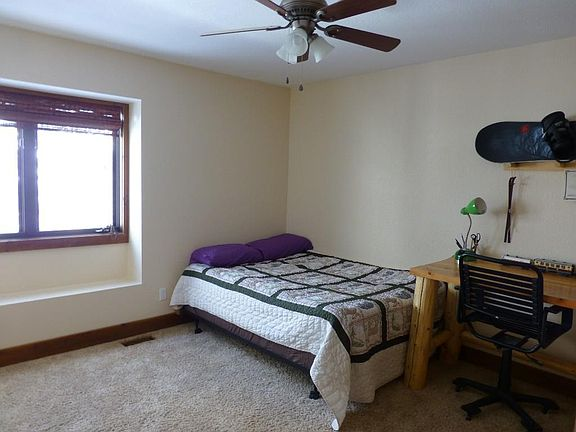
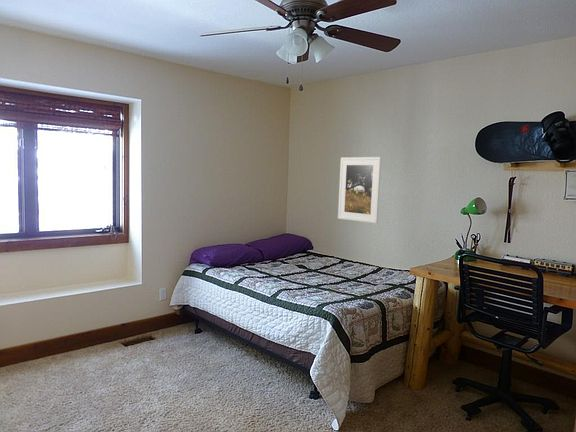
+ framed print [337,156,382,224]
